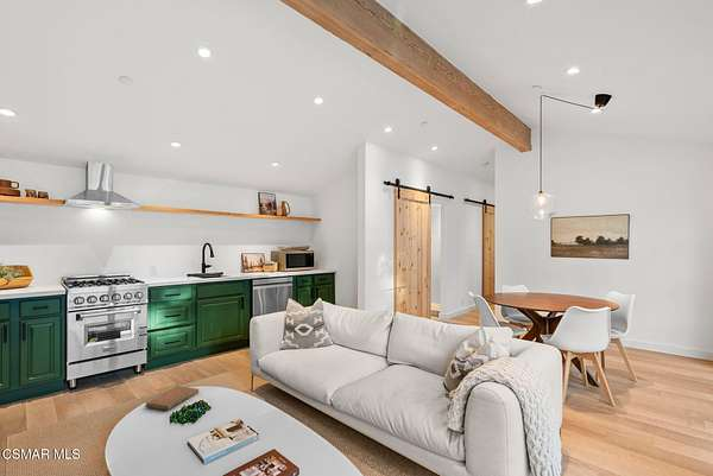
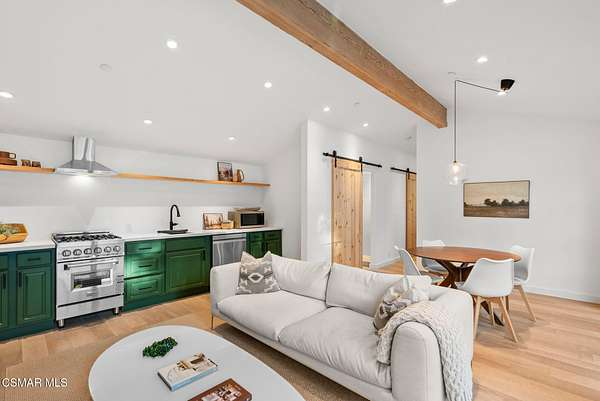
- notebook [144,385,200,412]
